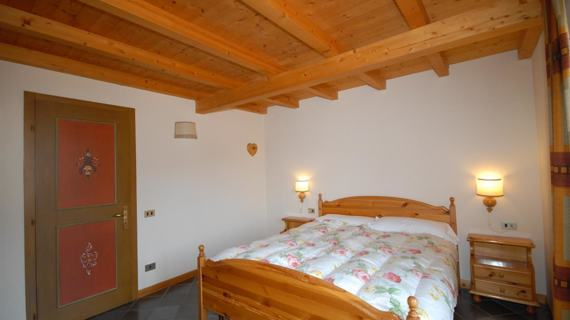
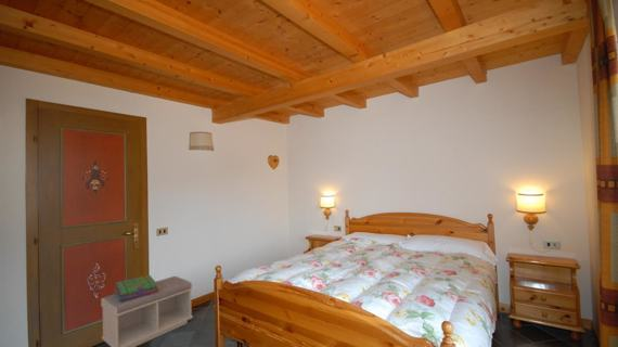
+ stack of books [113,274,158,301]
+ bench [100,275,194,347]
